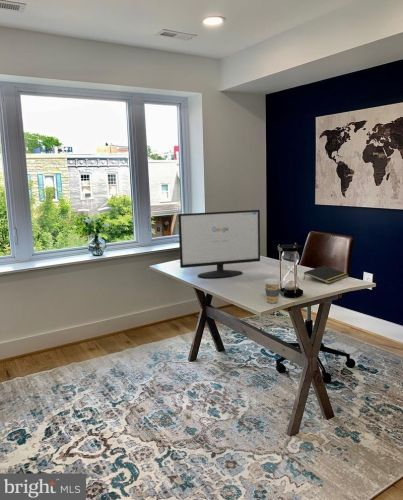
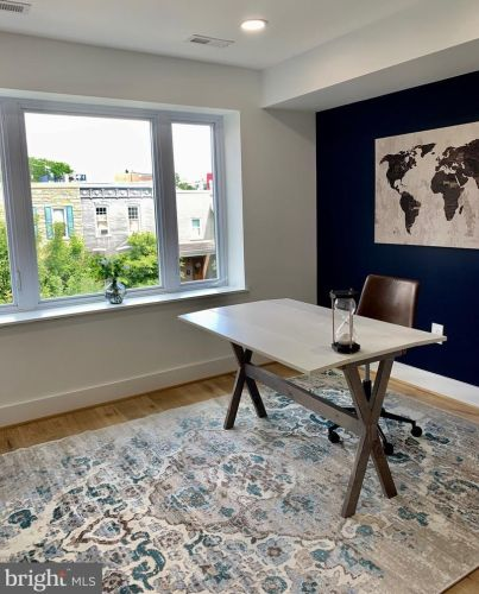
- notepad [303,265,350,285]
- coffee cup [263,278,282,304]
- computer monitor [177,209,261,279]
